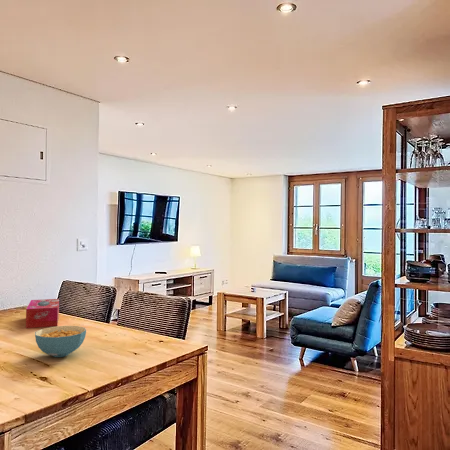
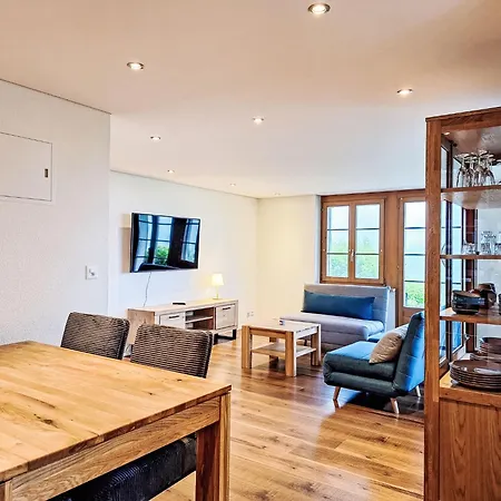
- tissue box [25,298,60,329]
- cereal bowl [34,325,87,358]
